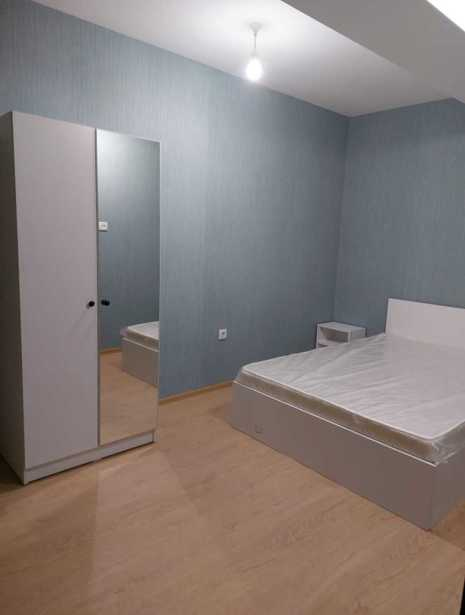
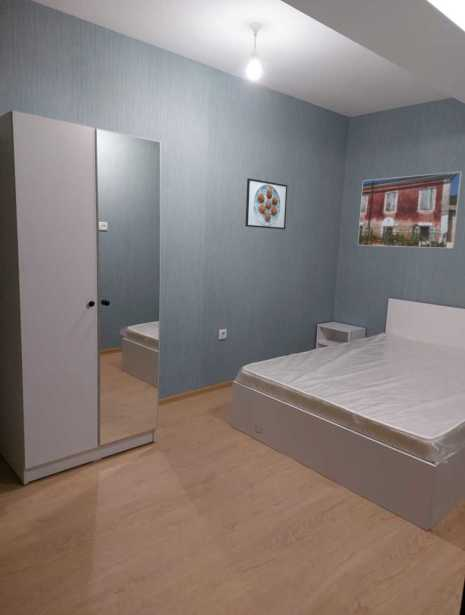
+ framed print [244,177,288,230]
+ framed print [357,171,463,249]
